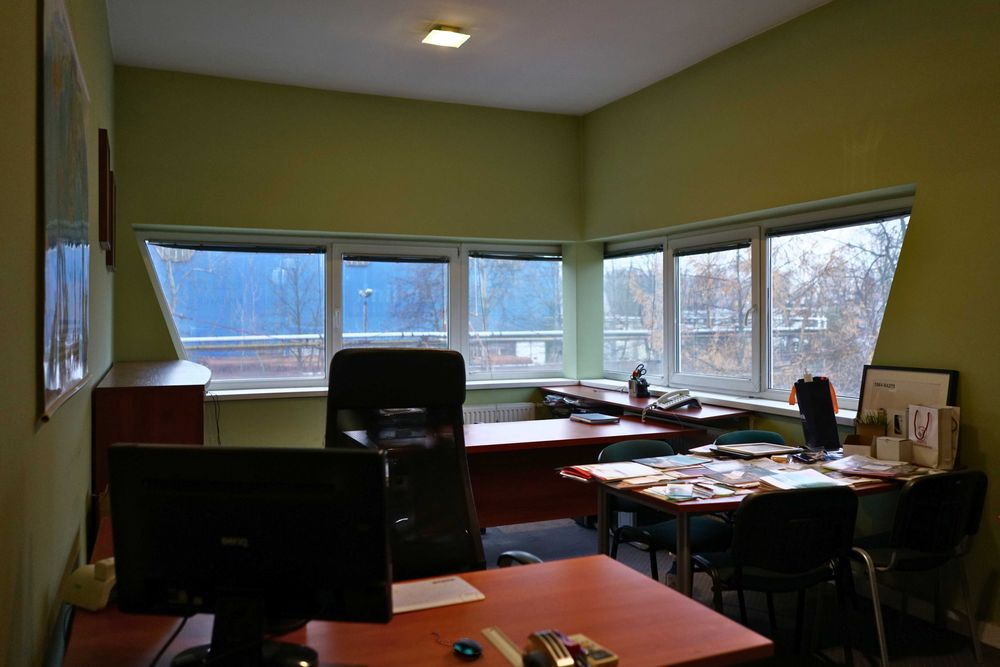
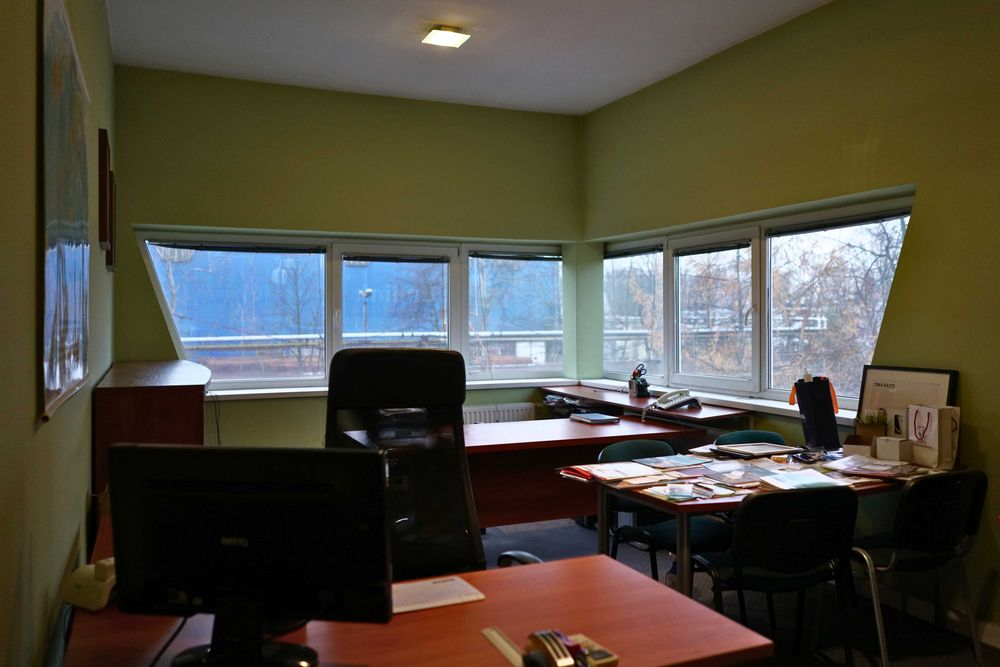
- mouse [431,630,484,656]
